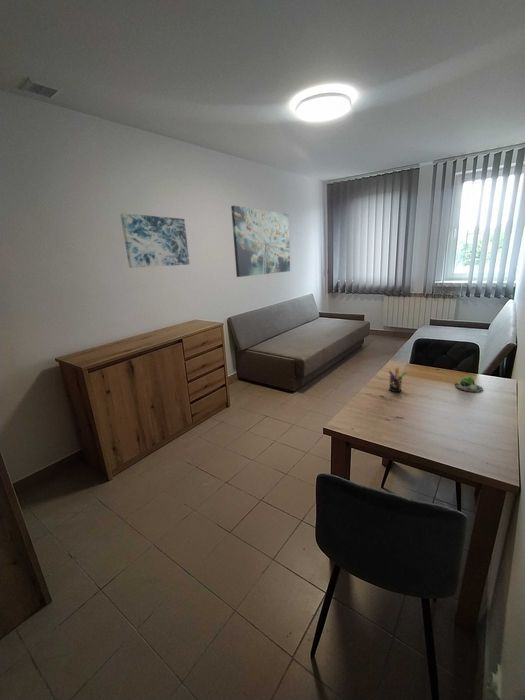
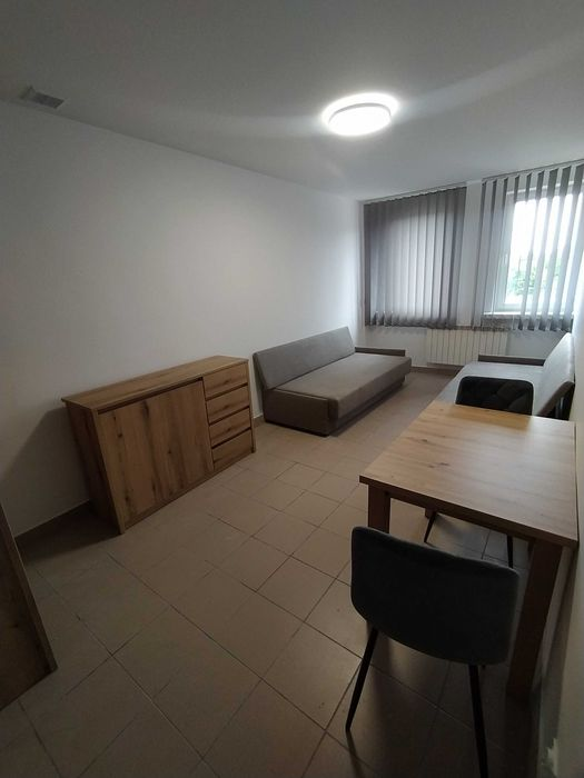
- wall art [230,205,291,278]
- wall art [119,212,190,269]
- succulent plant [453,375,484,393]
- pen holder [388,367,407,393]
